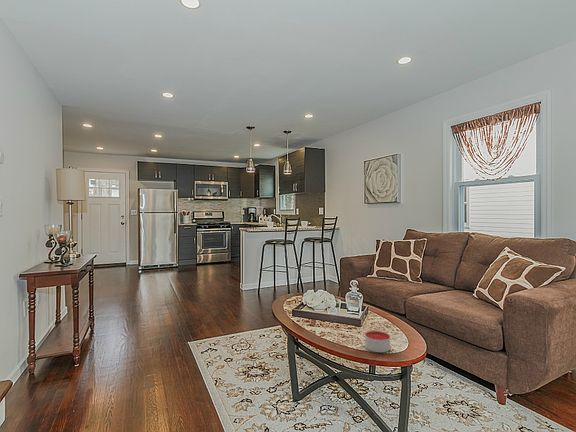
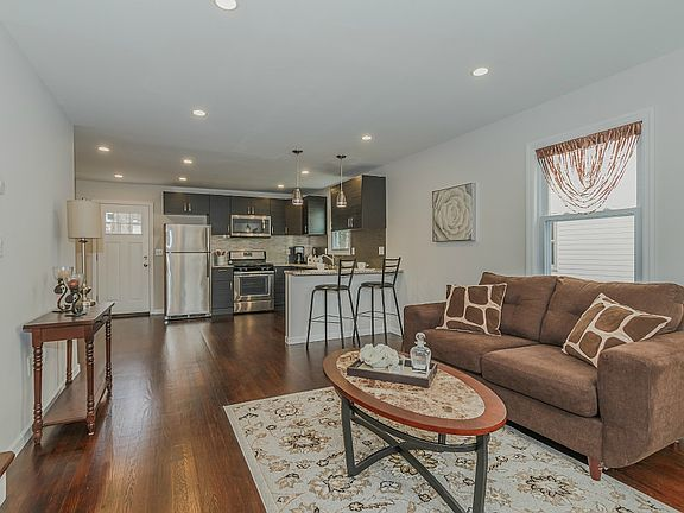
- candle [364,330,391,353]
